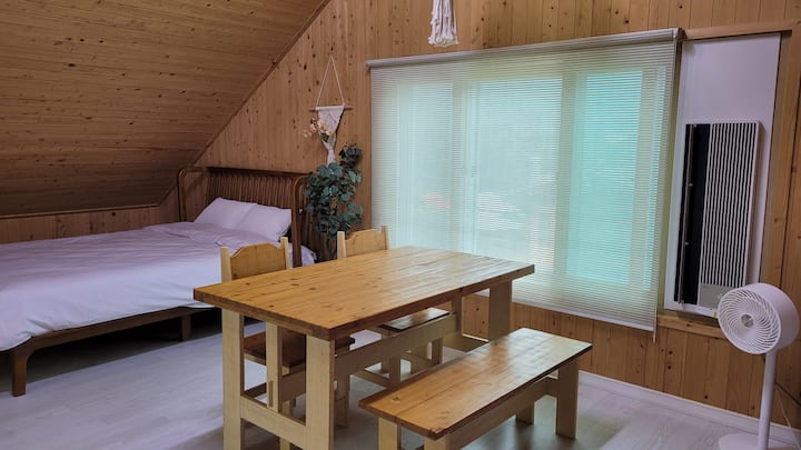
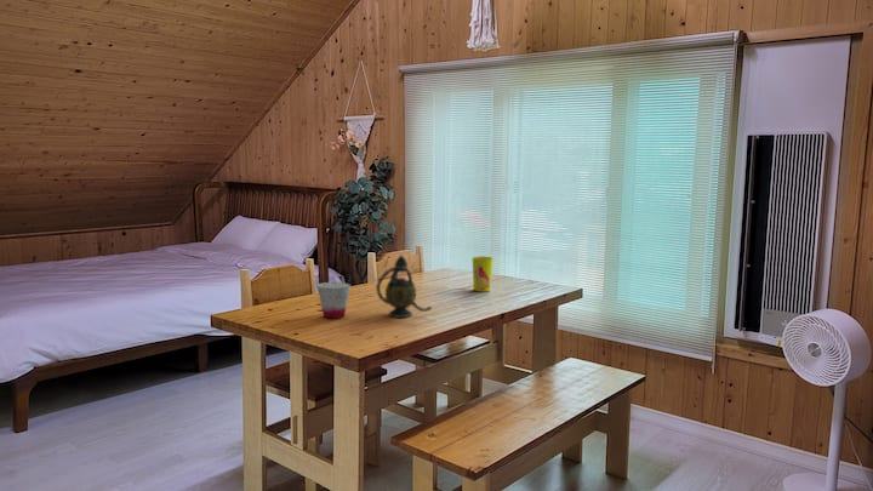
+ cup [316,281,352,320]
+ cup [472,256,495,292]
+ teapot [375,255,433,319]
